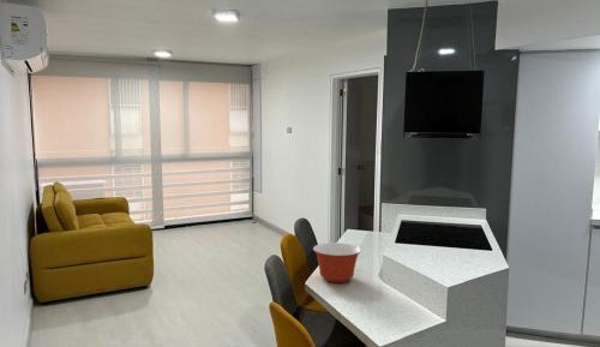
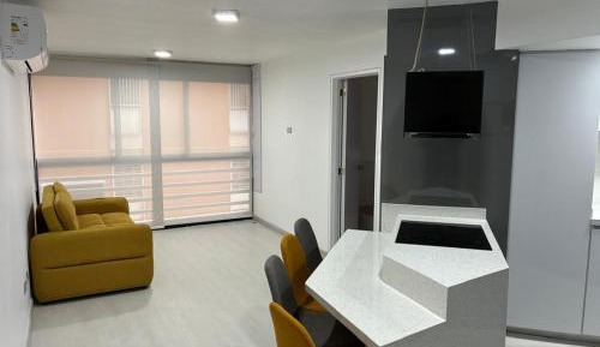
- mixing bowl [312,241,362,283]
